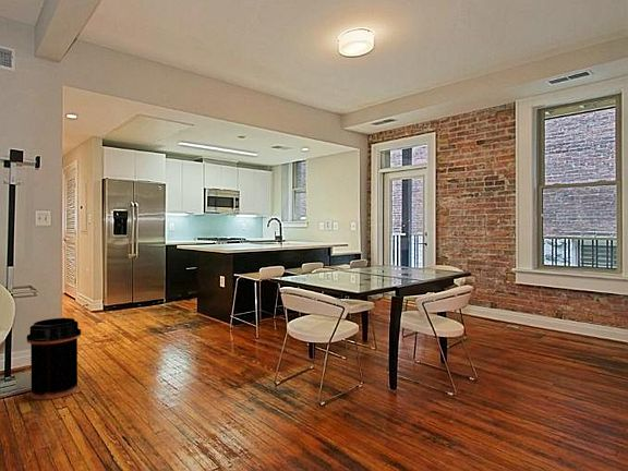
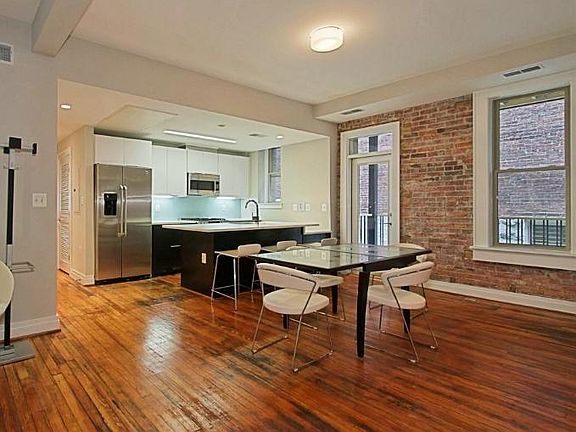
- trash can [26,317,82,400]
